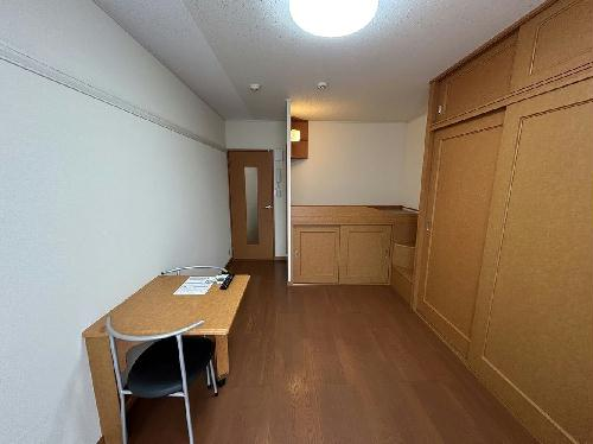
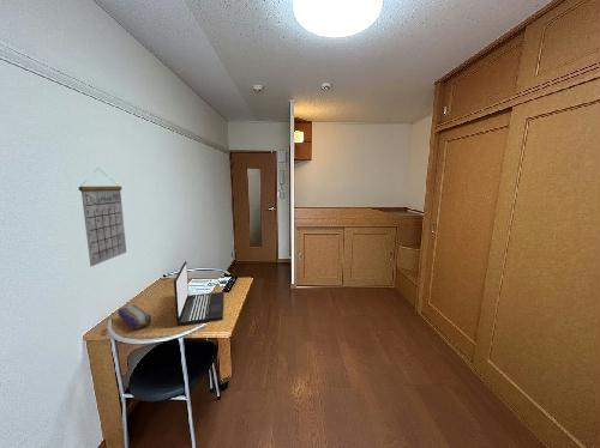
+ laptop [173,261,226,326]
+ calendar [78,167,127,267]
+ pencil case [116,304,152,331]
